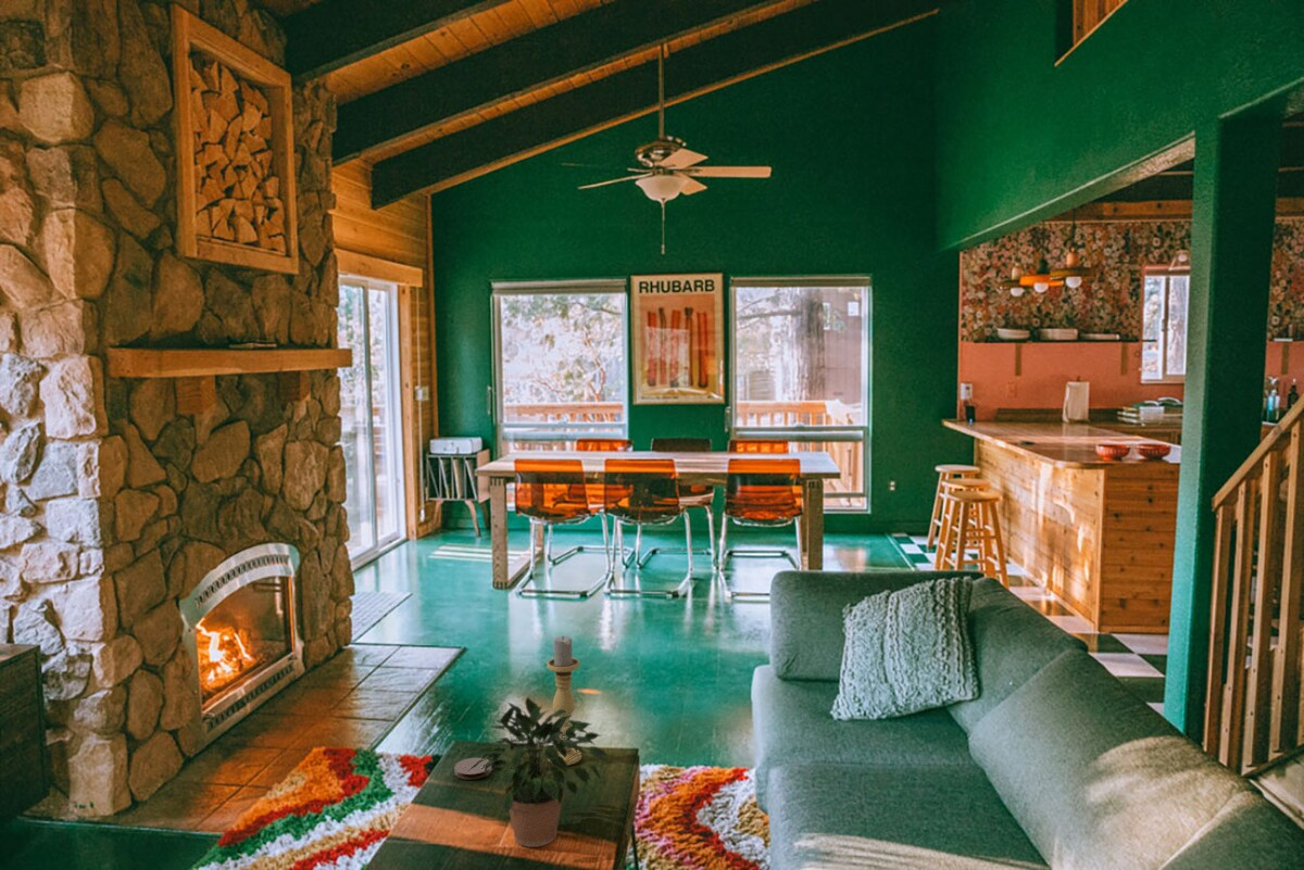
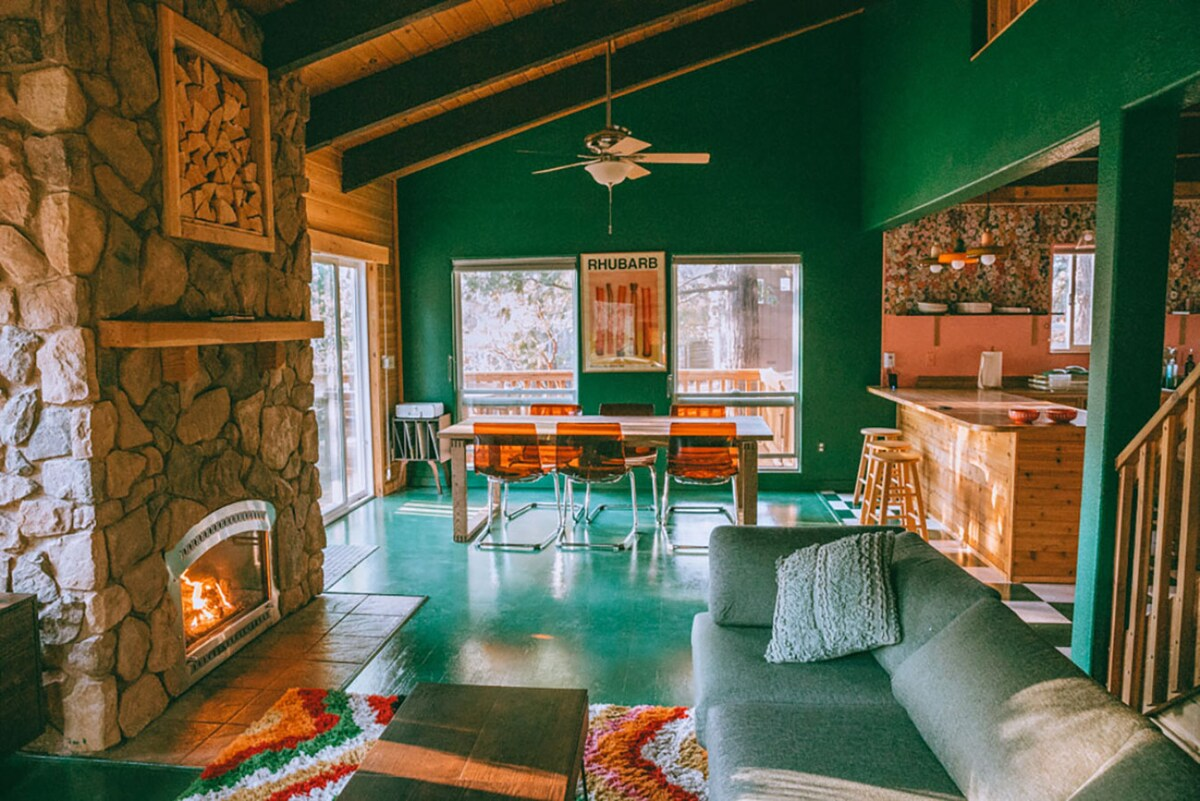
- candle holder [546,635,582,767]
- potted plant [468,695,610,848]
- coaster [453,757,493,780]
